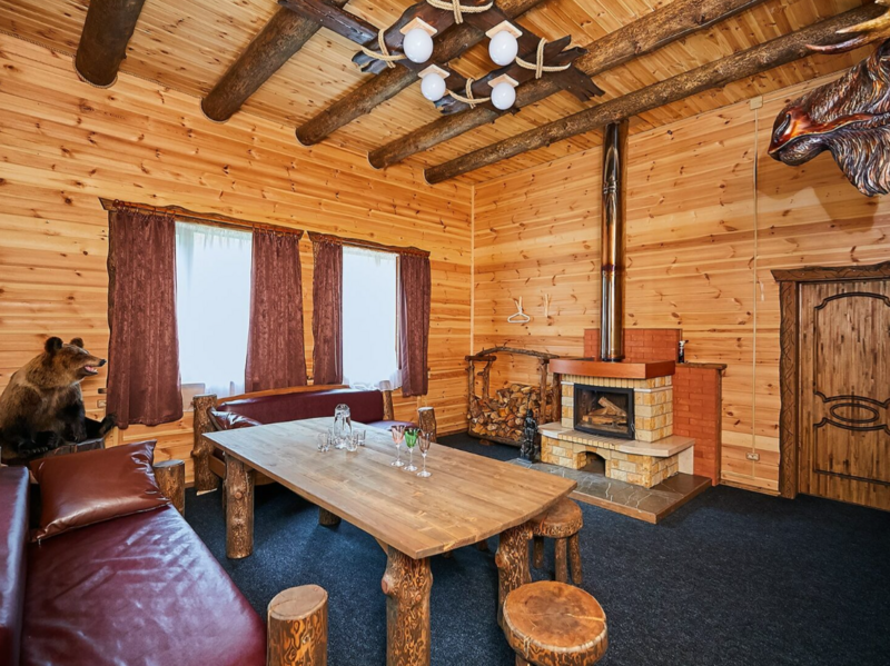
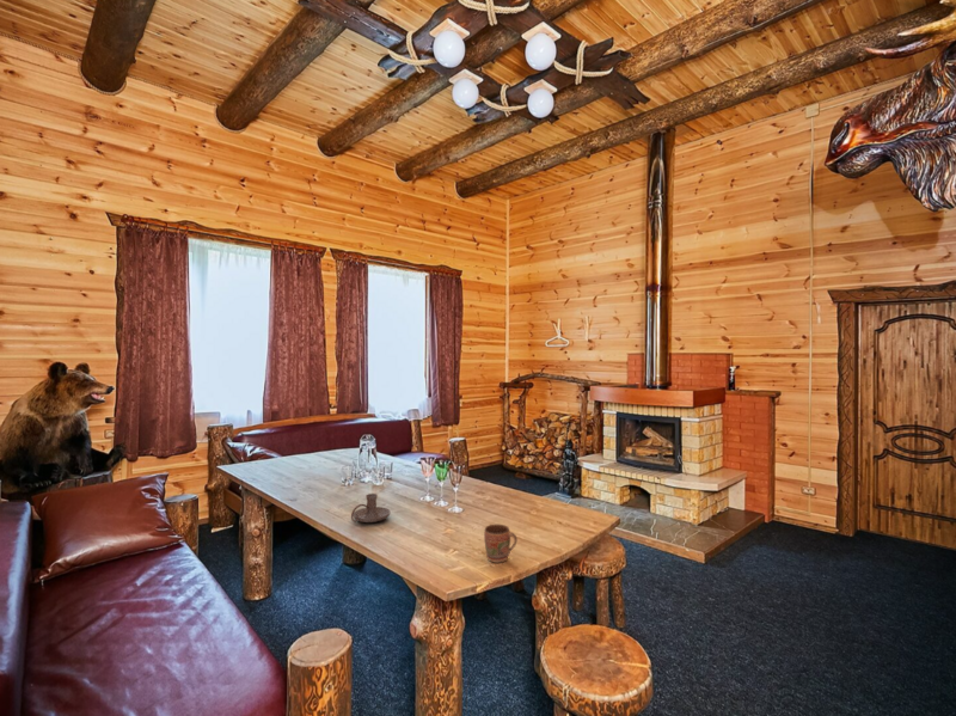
+ candle holder [350,492,392,524]
+ mug [483,524,519,564]
